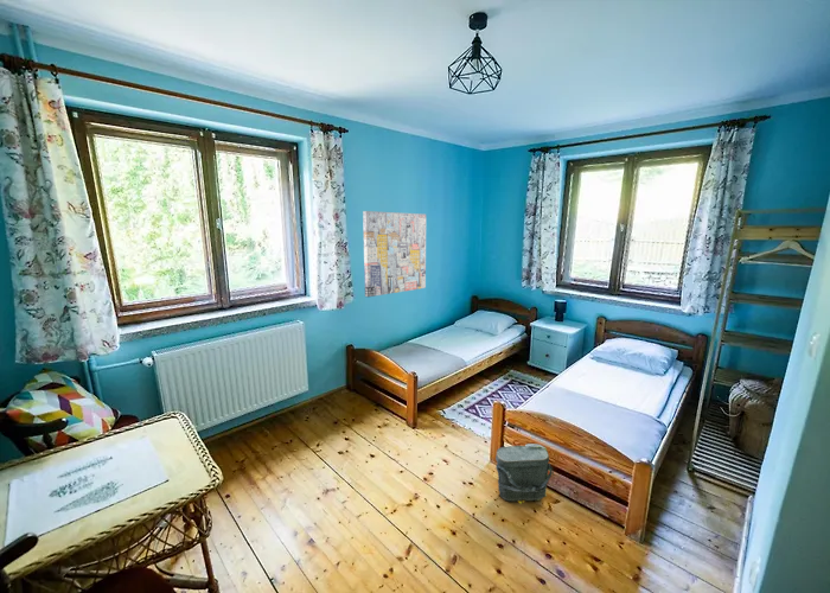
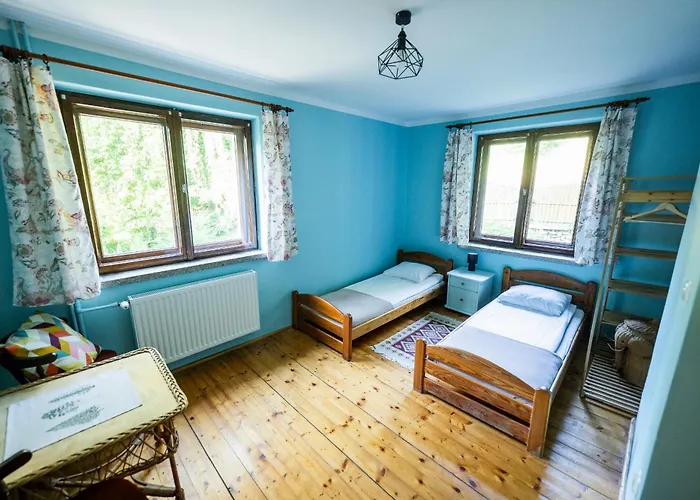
- bag [494,442,555,505]
- wall art [362,210,427,298]
